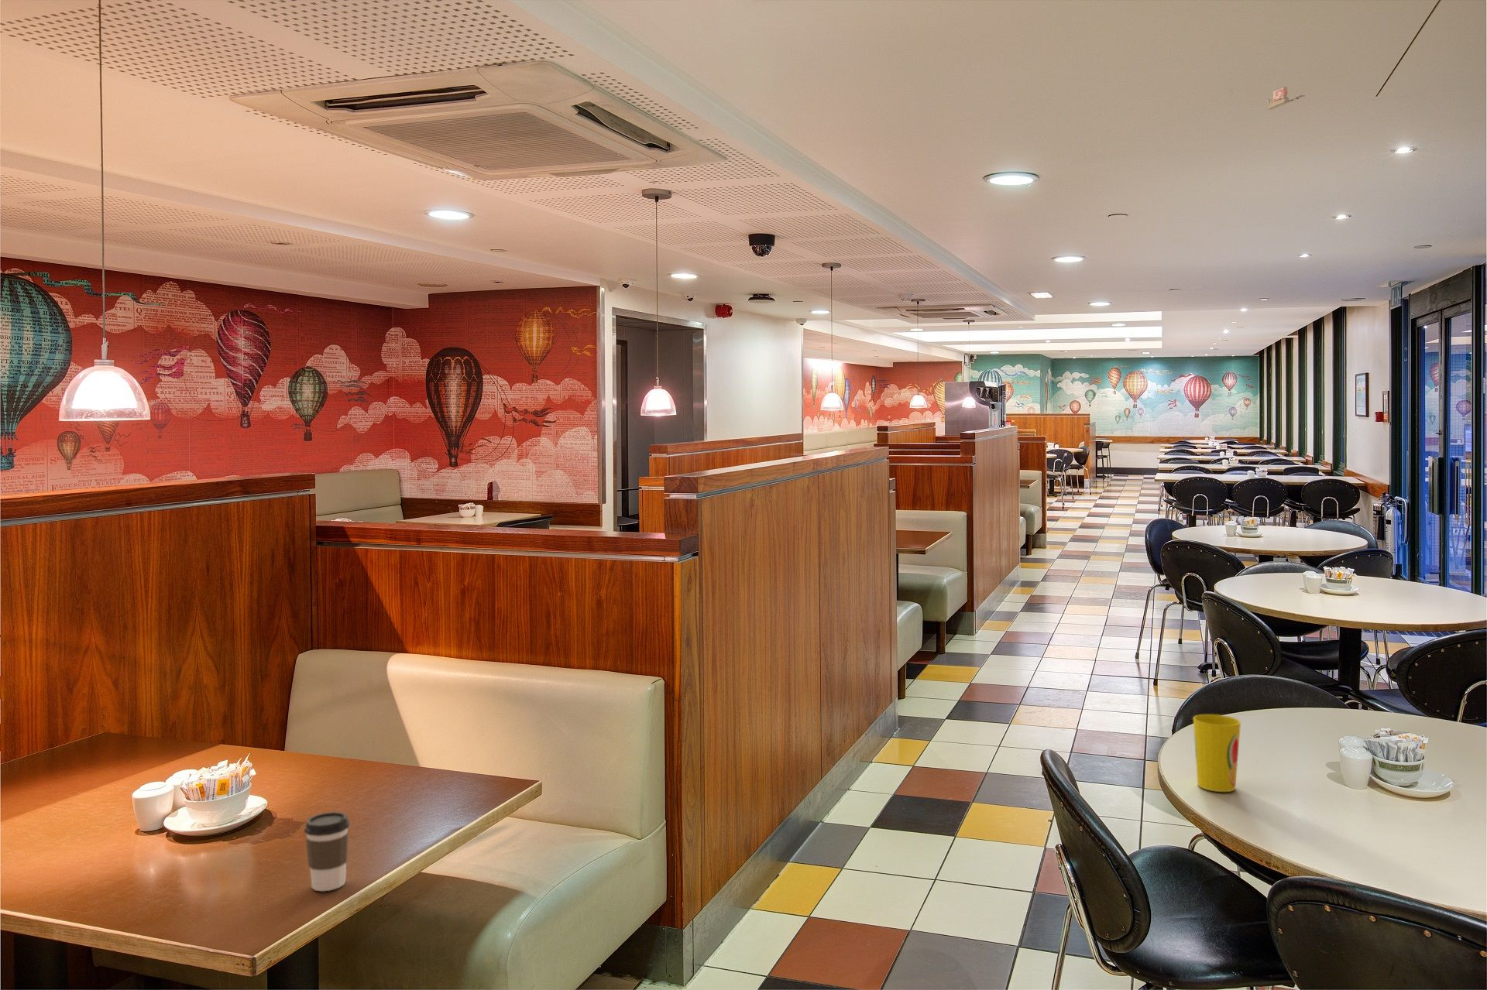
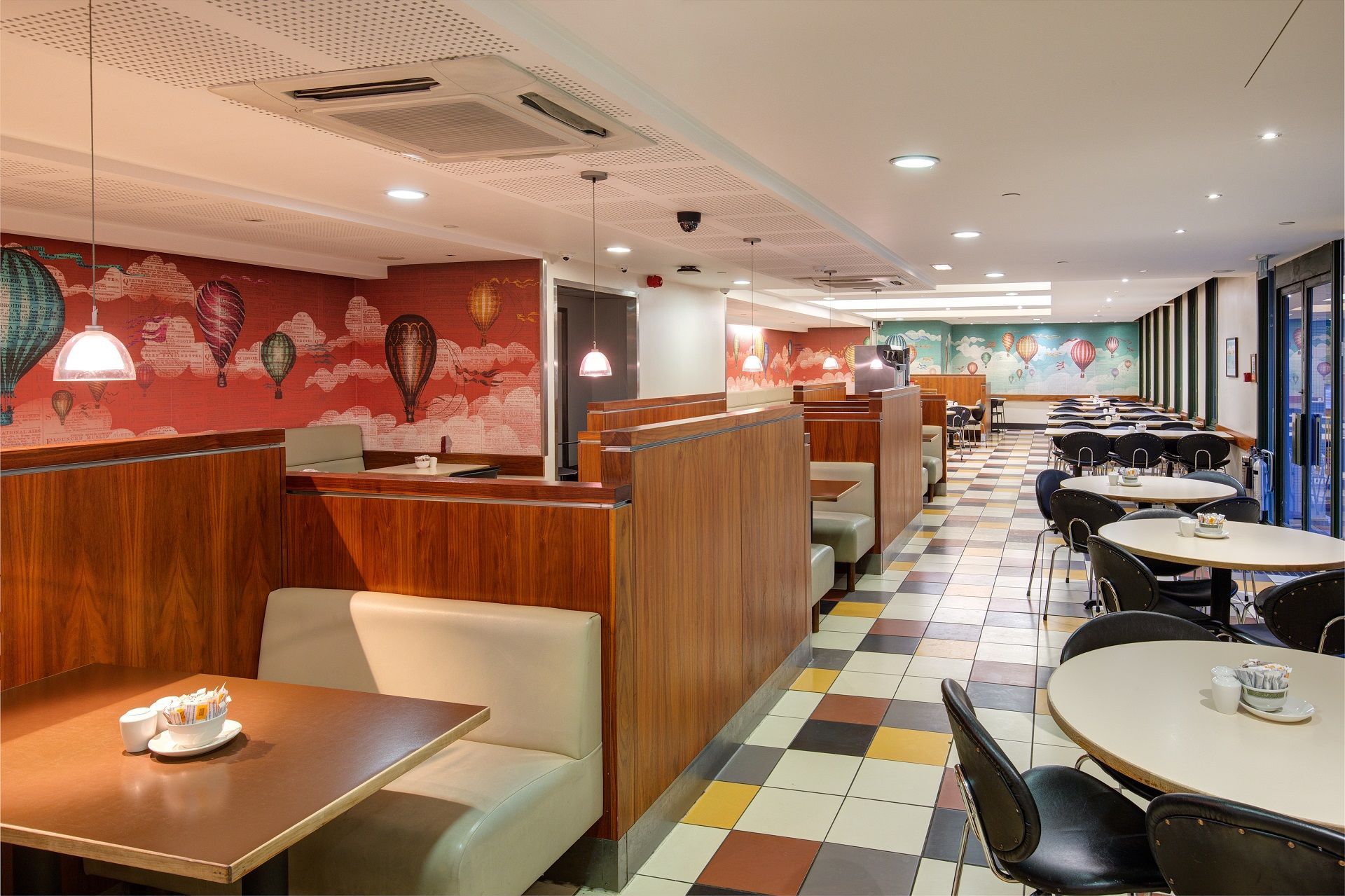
- tape dispenser [1266,86,1306,110]
- coffee cup [304,811,350,892]
- cup [1192,714,1242,792]
